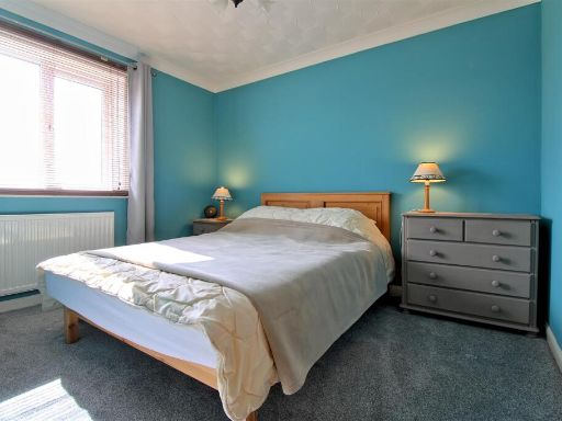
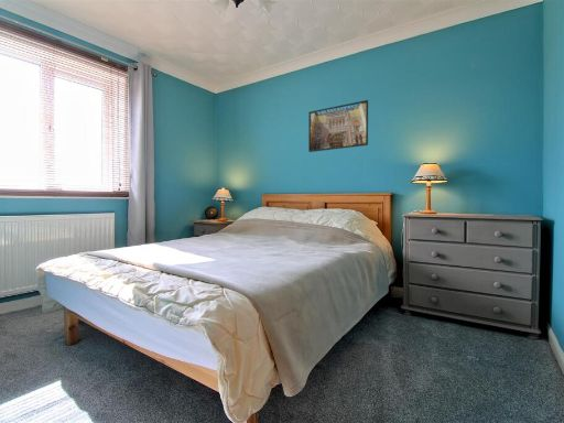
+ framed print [307,99,369,153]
